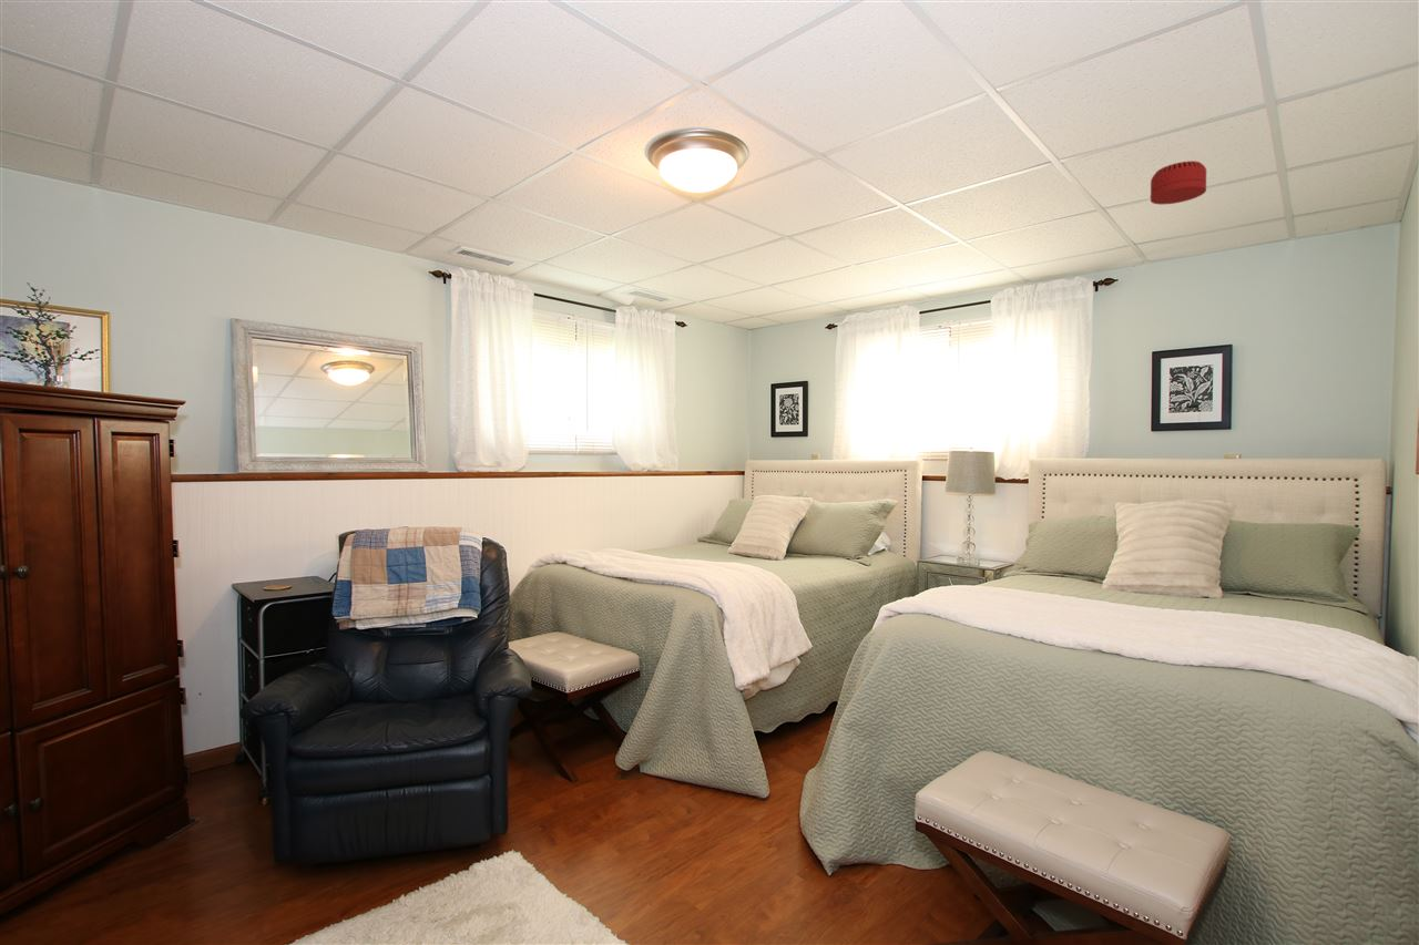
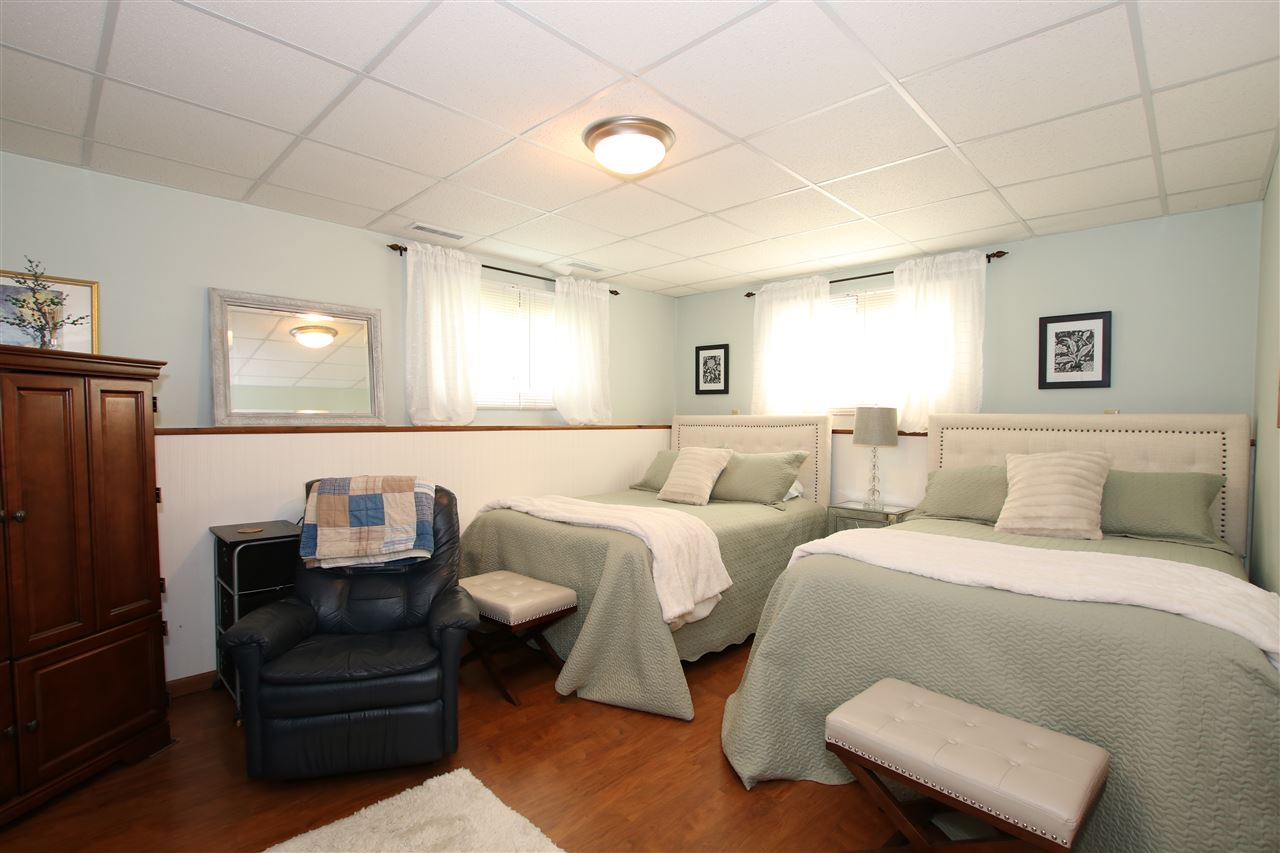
- smoke detector [1149,160,1207,206]
